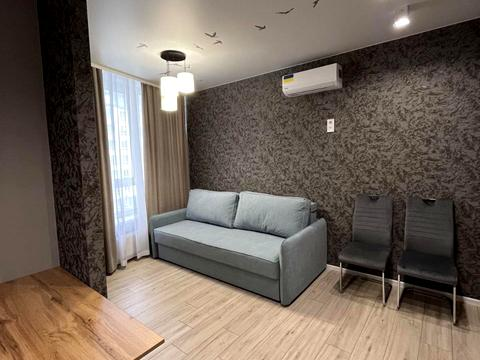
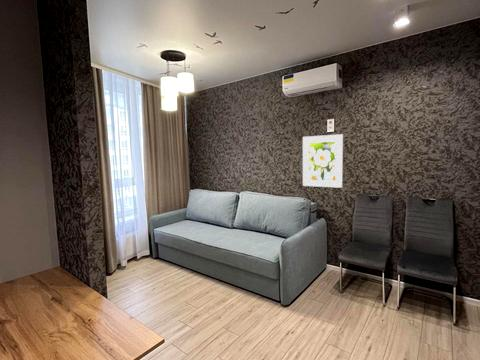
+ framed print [302,133,344,189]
